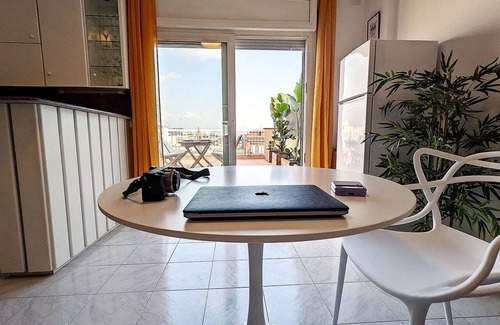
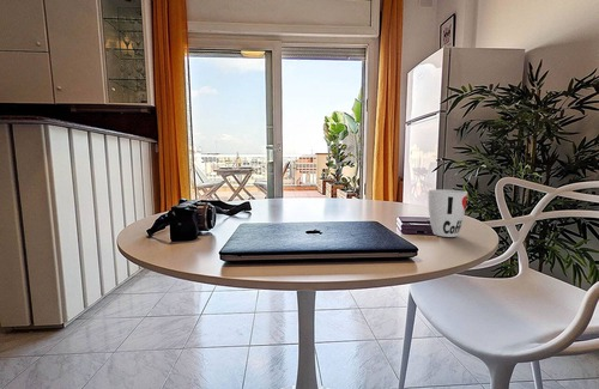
+ cup [426,188,468,238]
